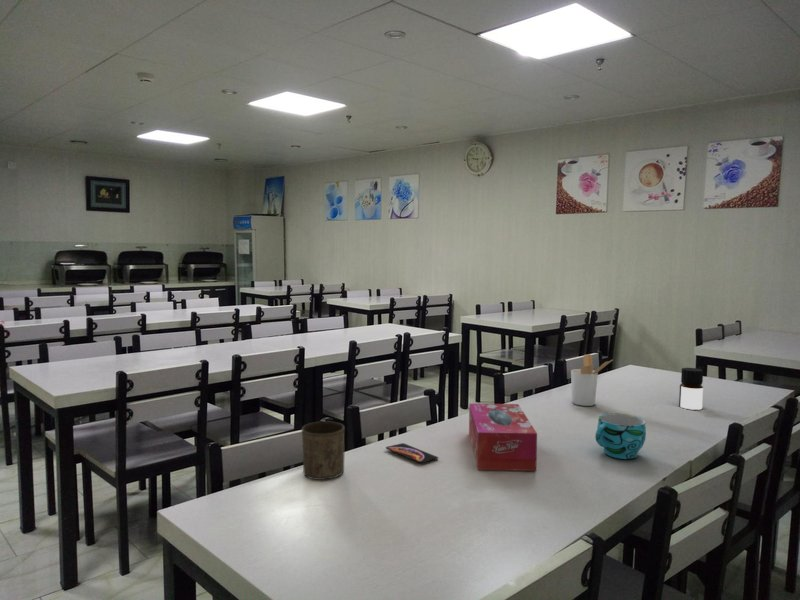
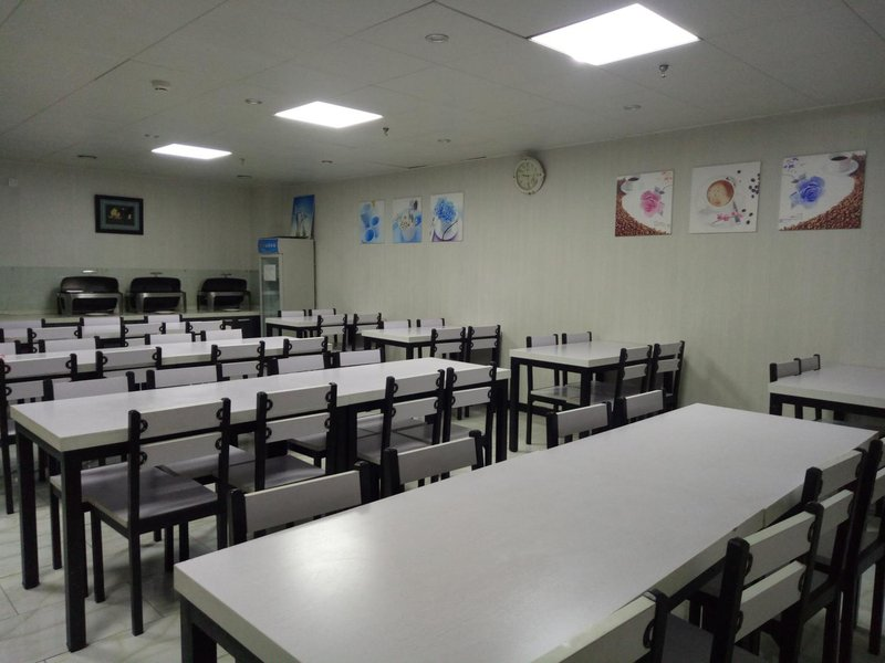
- smartphone [385,442,439,464]
- bottle [678,367,704,411]
- cup [301,420,346,481]
- utensil holder [570,353,613,407]
- cup [594,413,647,460]
- tissue box [468,402,538,472]
